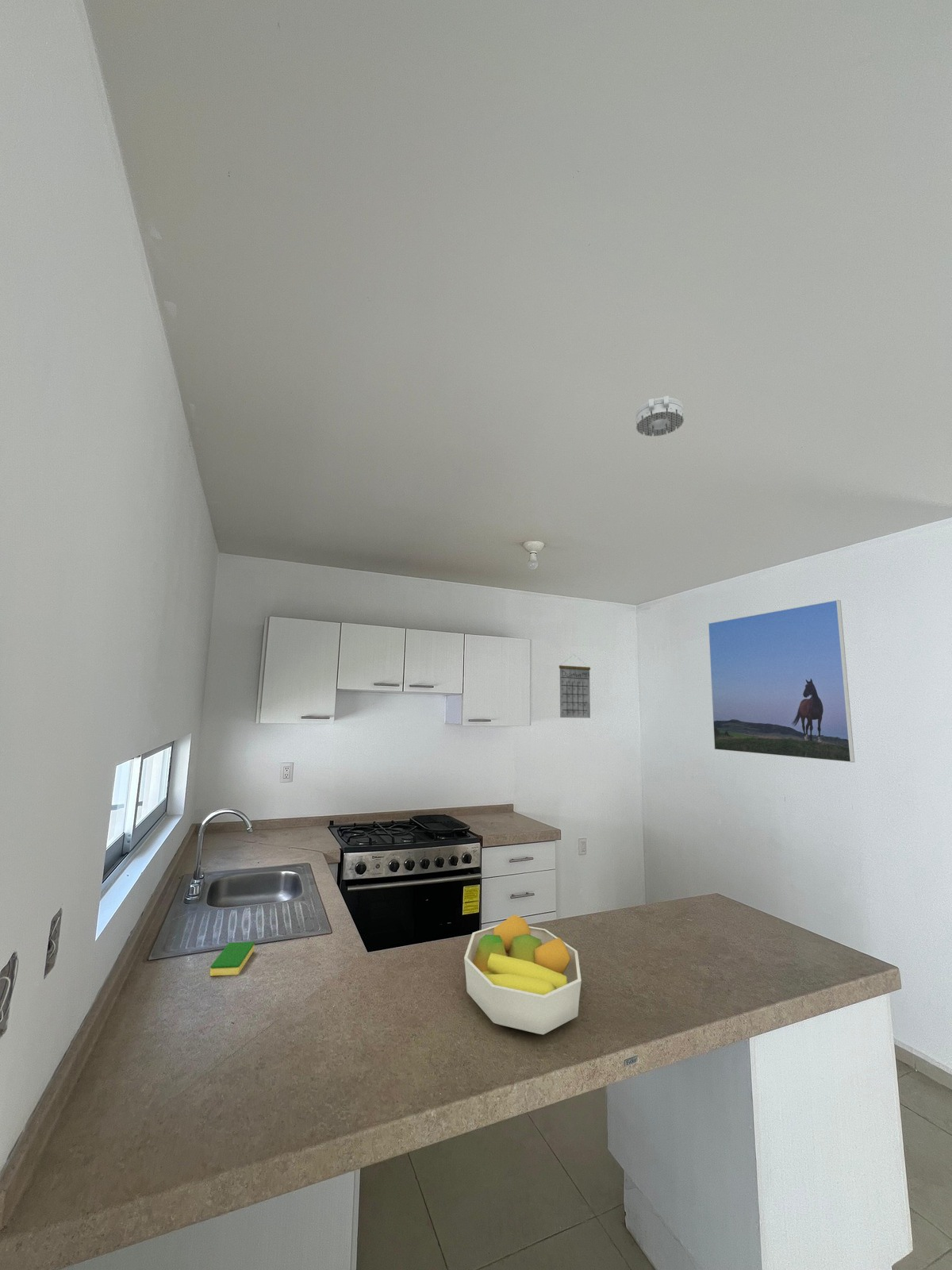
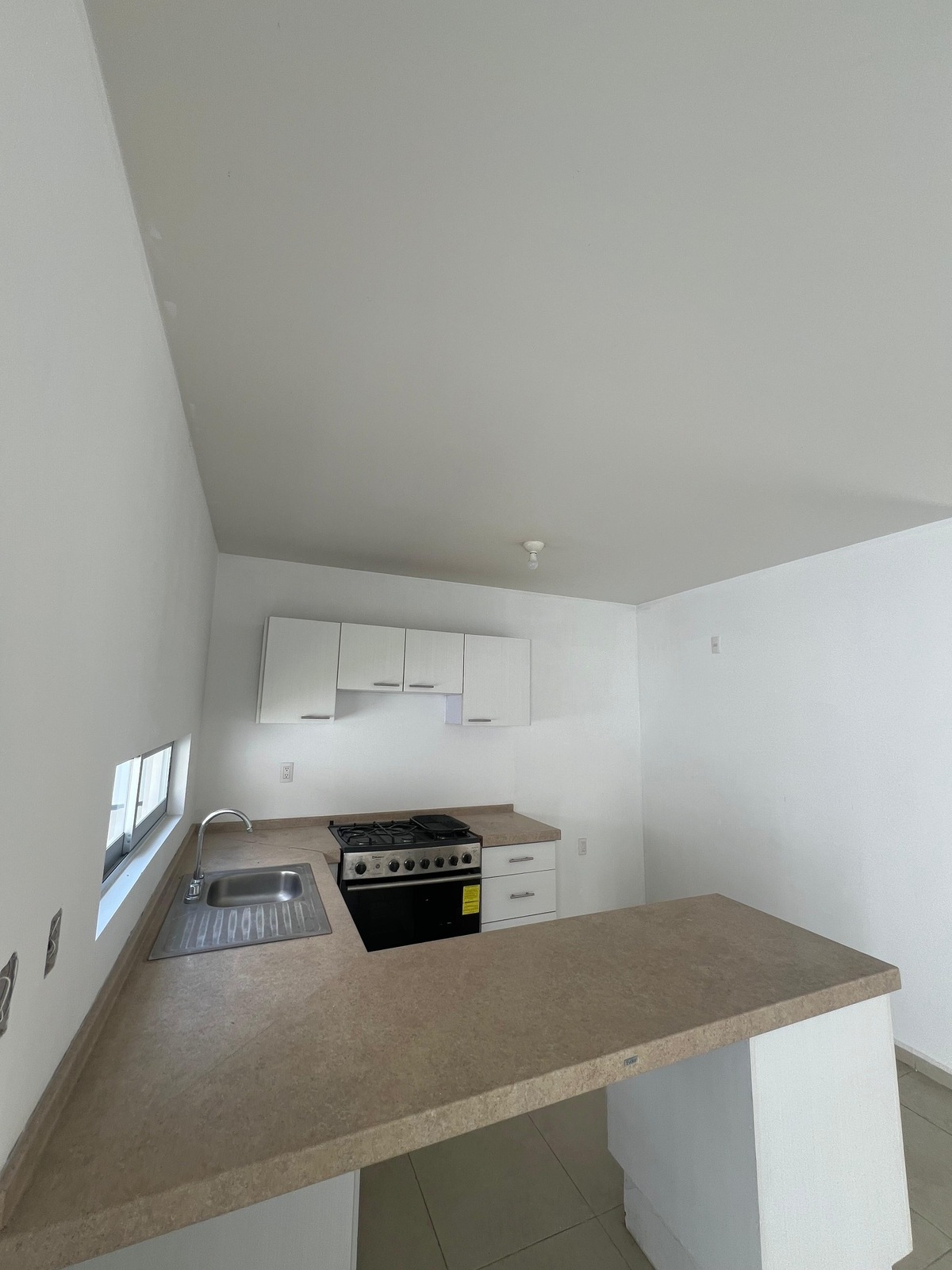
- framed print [708,599,855,764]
- dish sponge [209,941,255,976]
- calendar [559,654,591,718]
- fruit bowl [463,914,582,1035]
- smoke detector [635,395,685,437]
